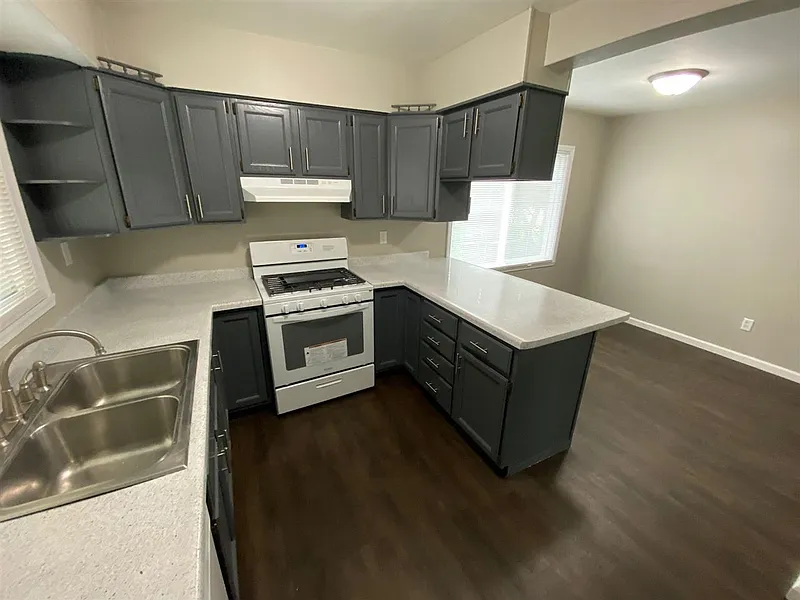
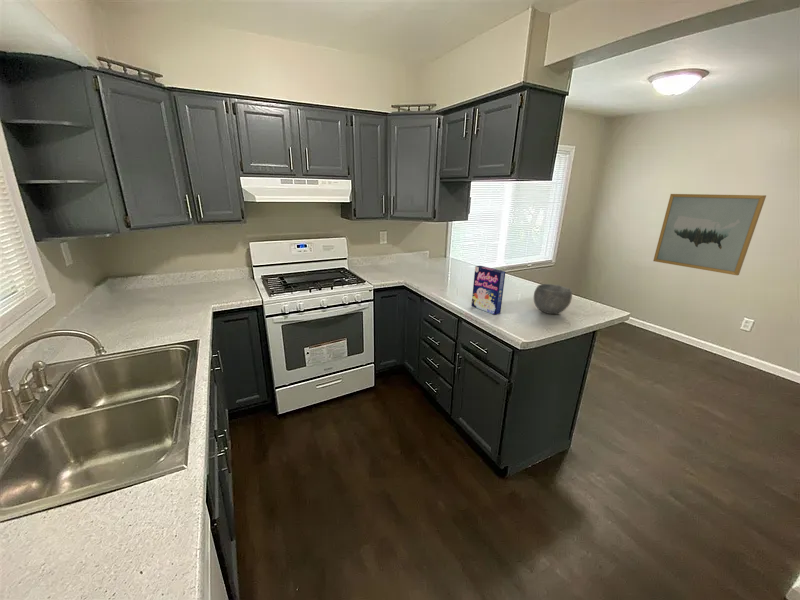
+ wall art [652,193,767,276]
+ cereal box [470,265,506,316]
+ bowl [533,283,573,315]
